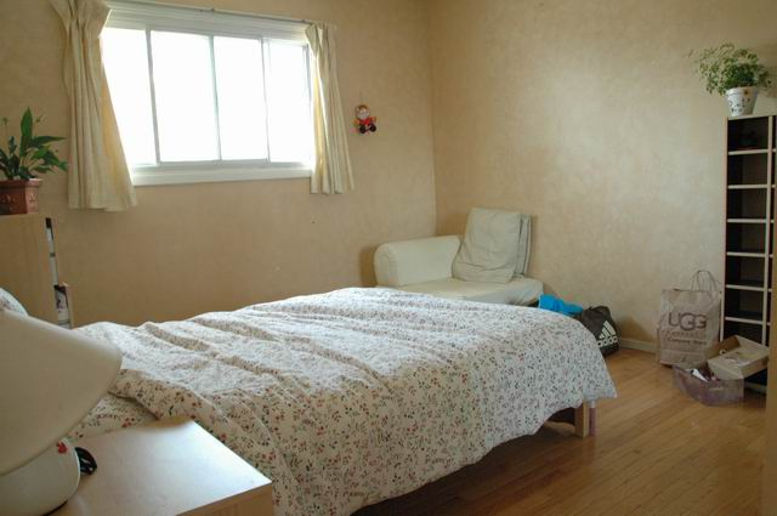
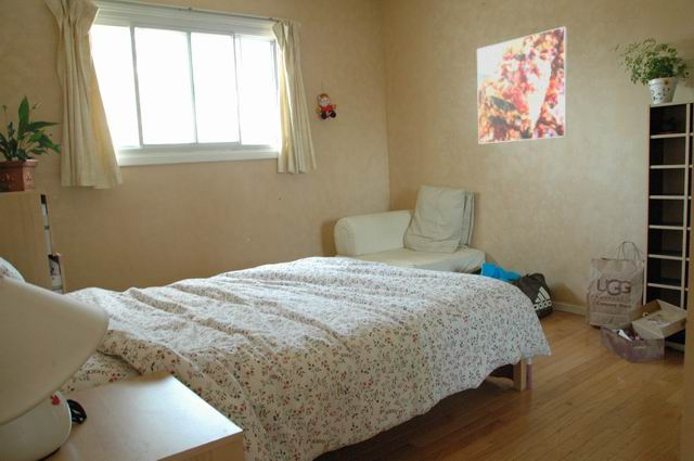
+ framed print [476,26,568,145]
